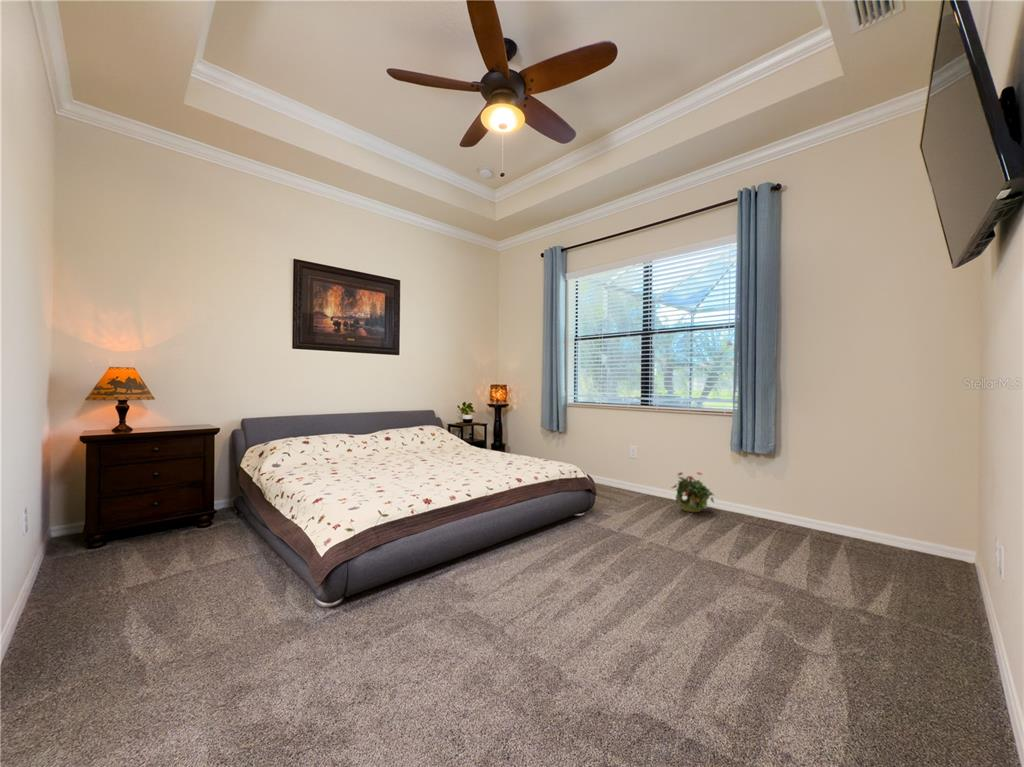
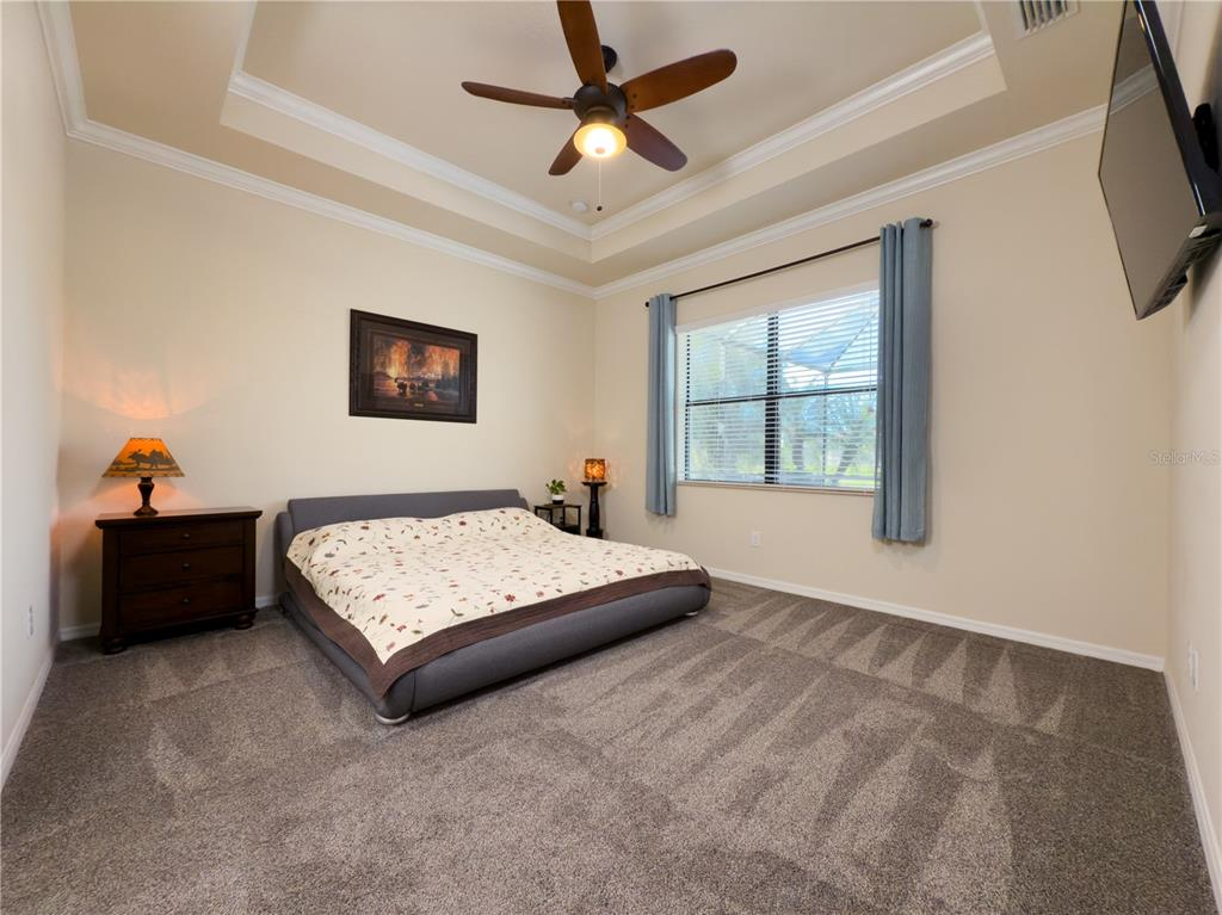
- potted plant [671,471,715,513]
